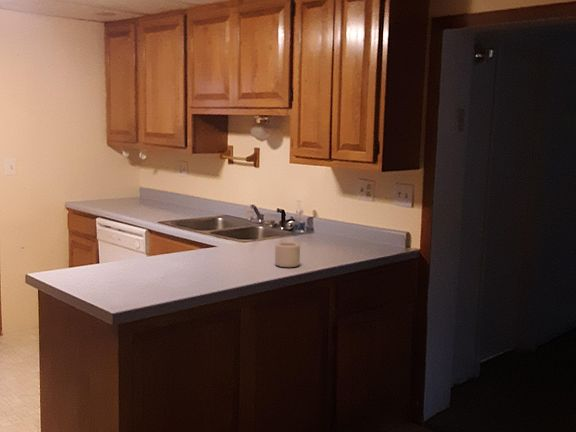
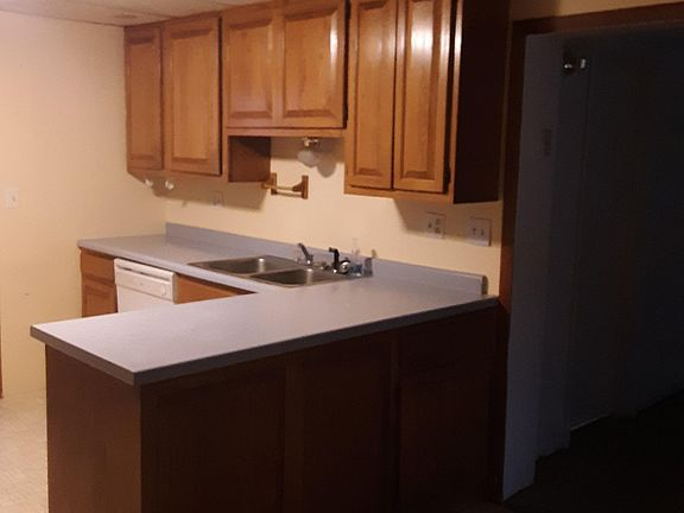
- mug [274,239,301,268]
